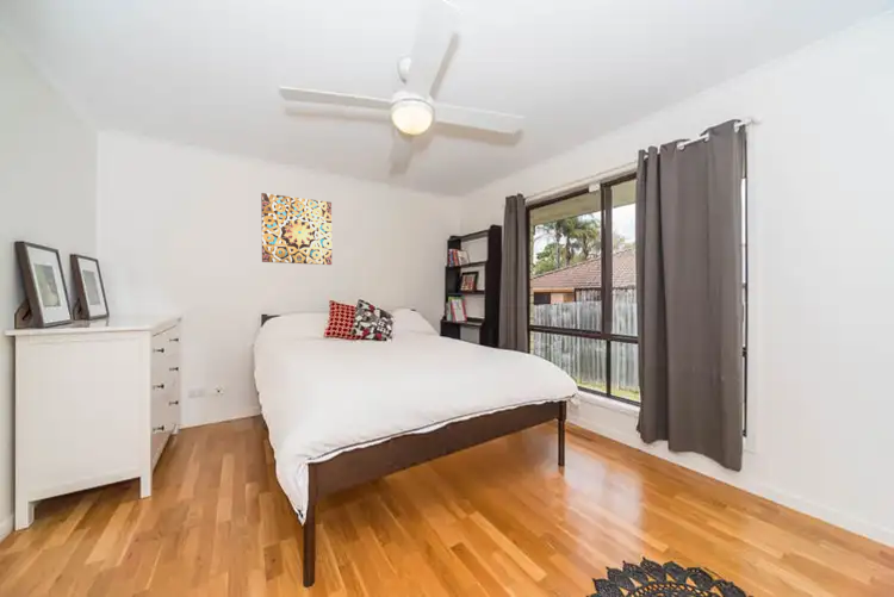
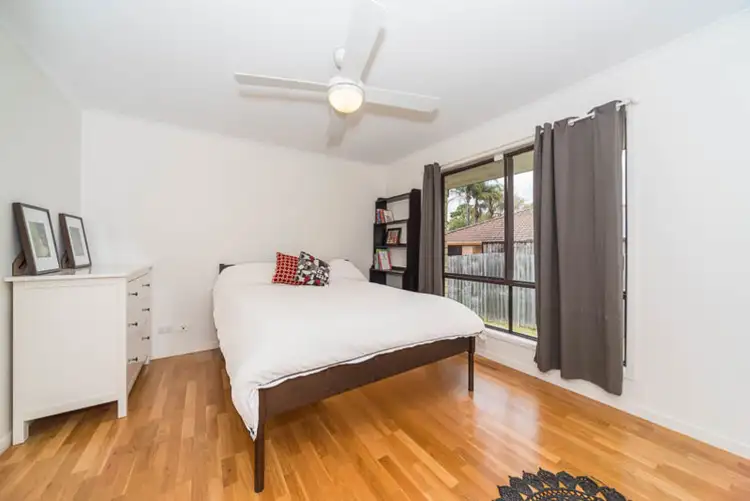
- wall art [260,192,333,266]
